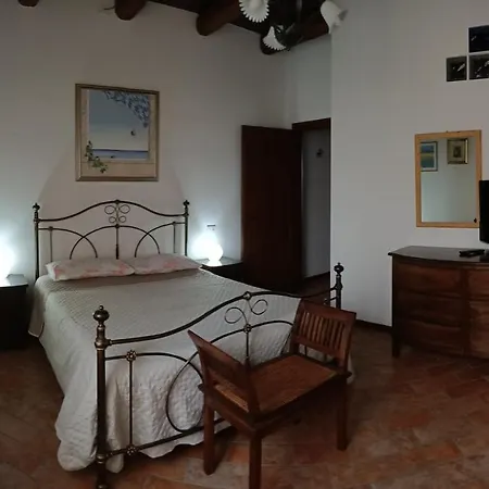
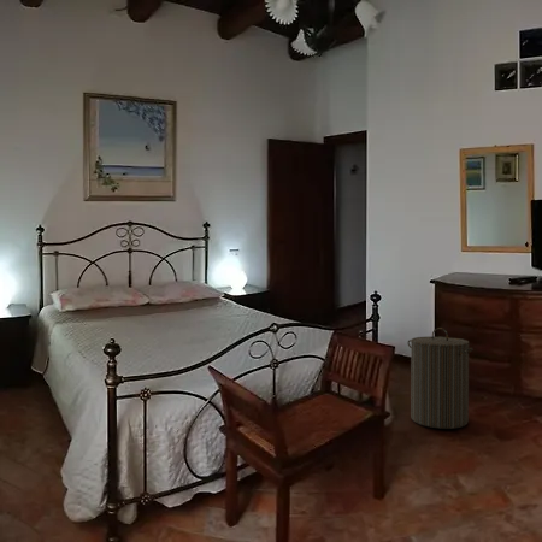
+ laundry hamper [406,326,475,430]
